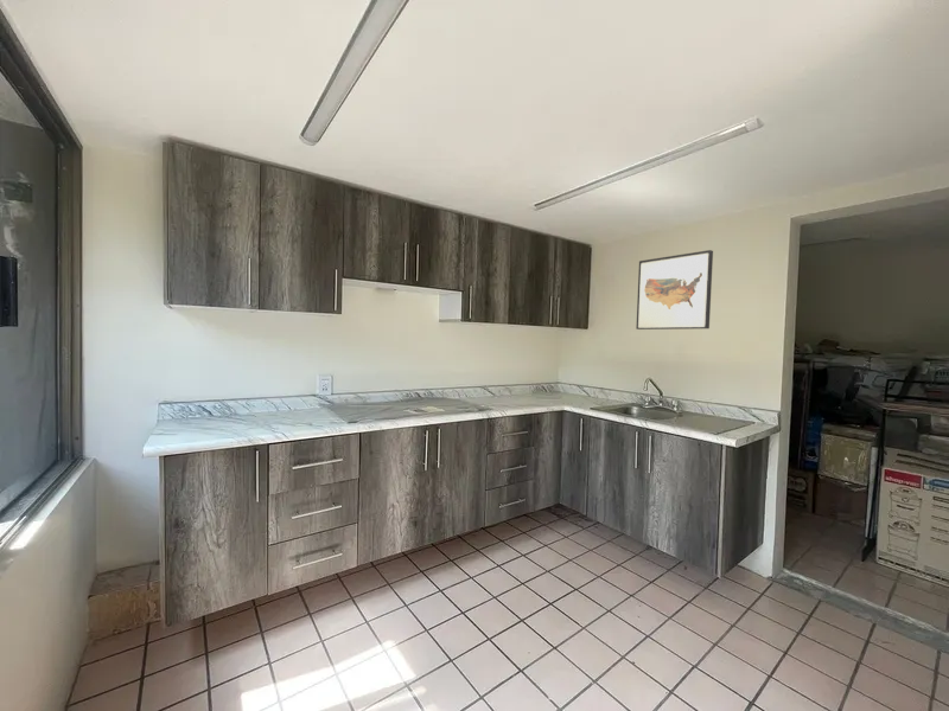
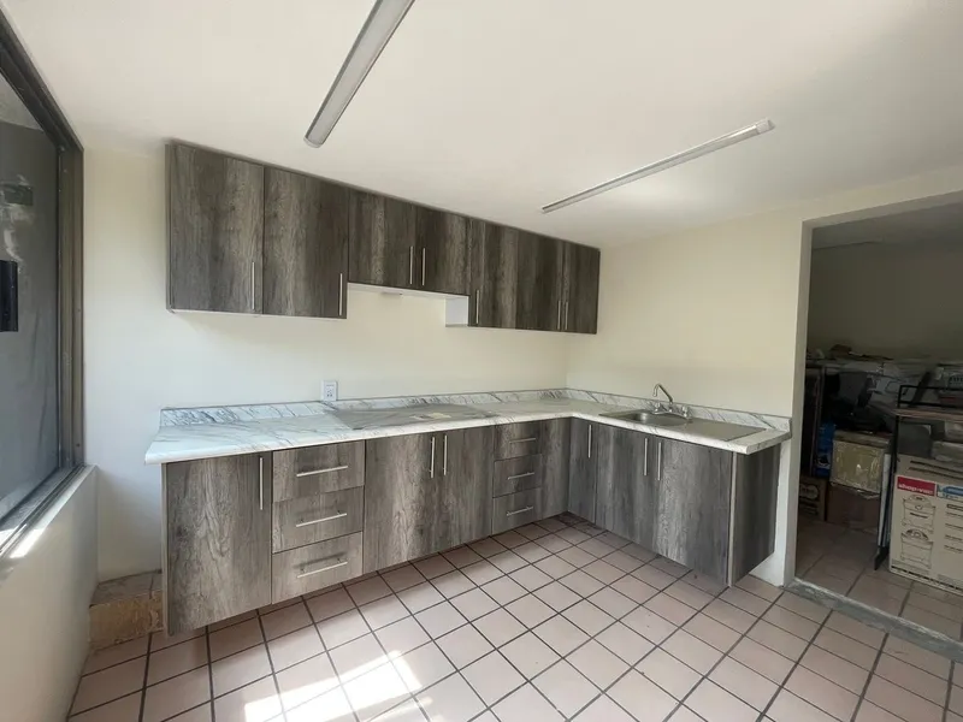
- wall art [635,249,714,331]
